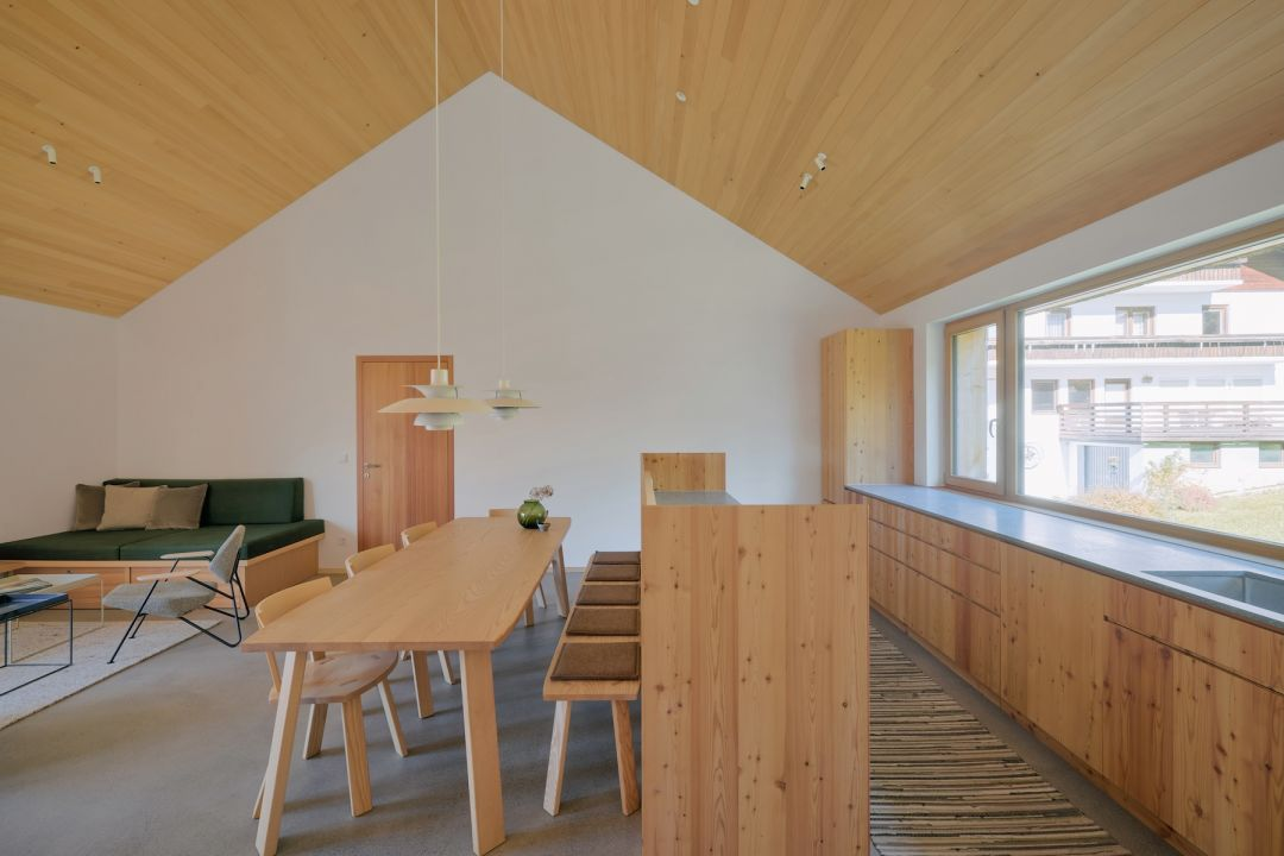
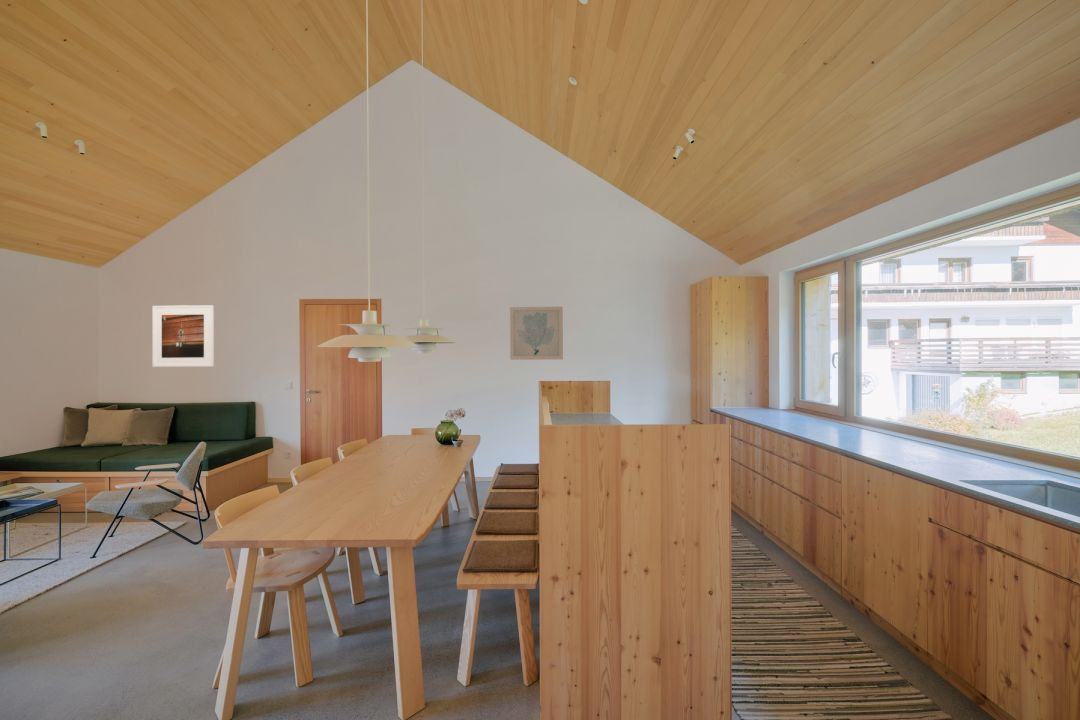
+ wall art [509,306,564,361]
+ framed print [151,304,215,368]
